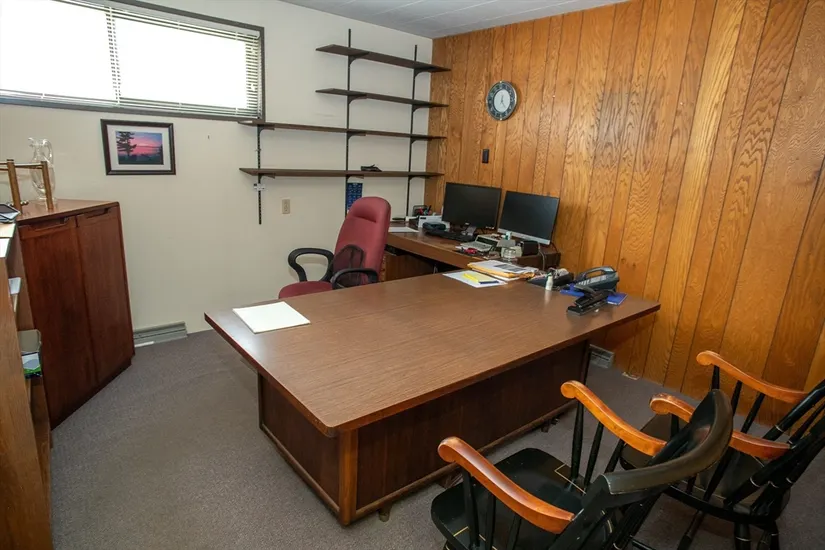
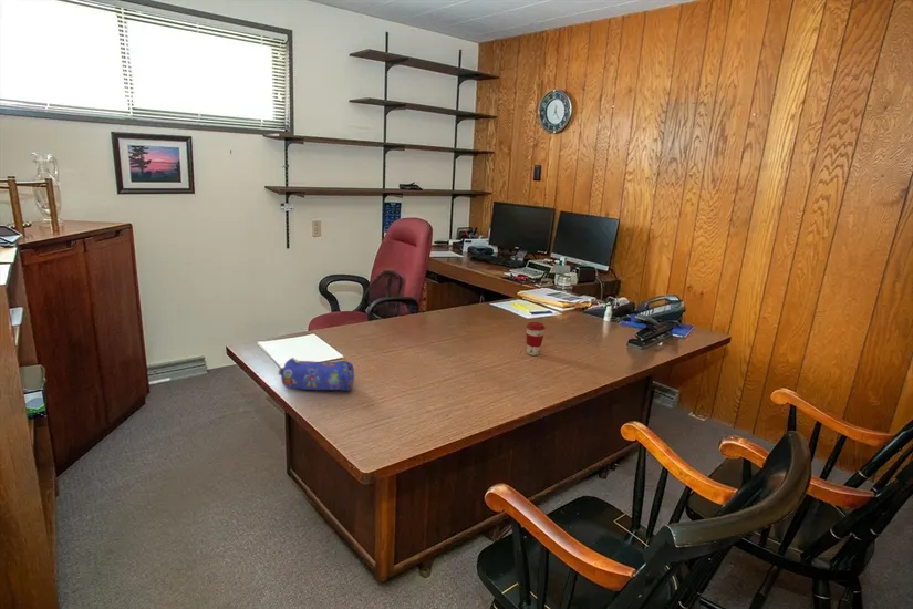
+ coffee cup [525,321,547,357]
+ pencil case [277,357,355,392]
